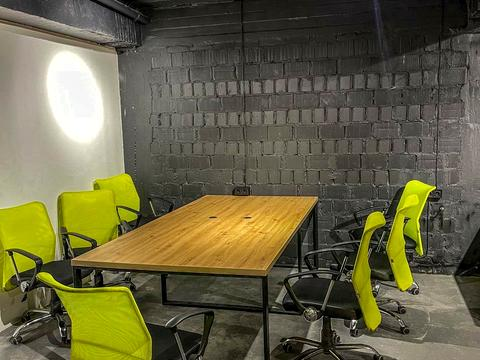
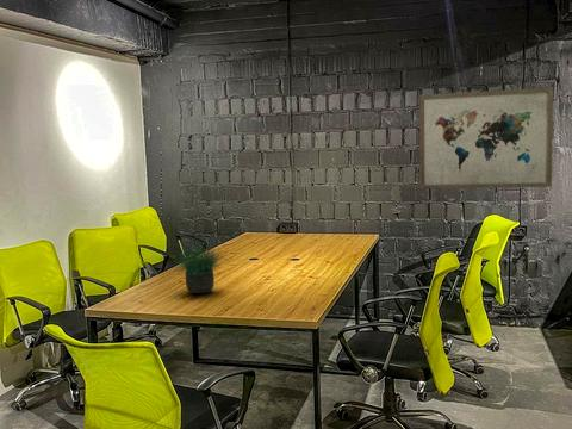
+ wall art [418,86,554,189]
+ potted plant [170,234,231,294]
